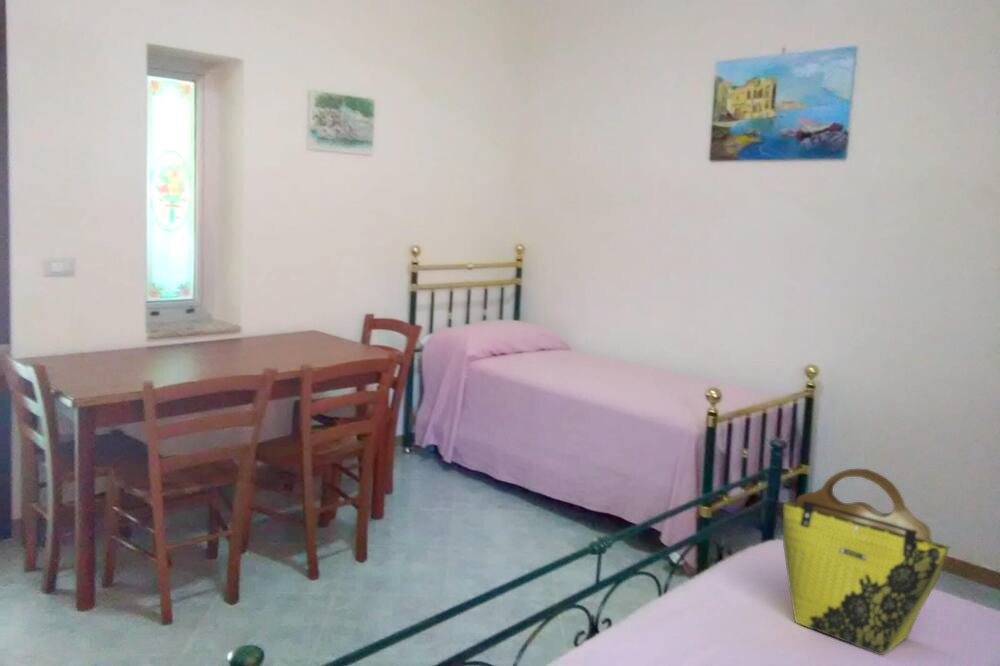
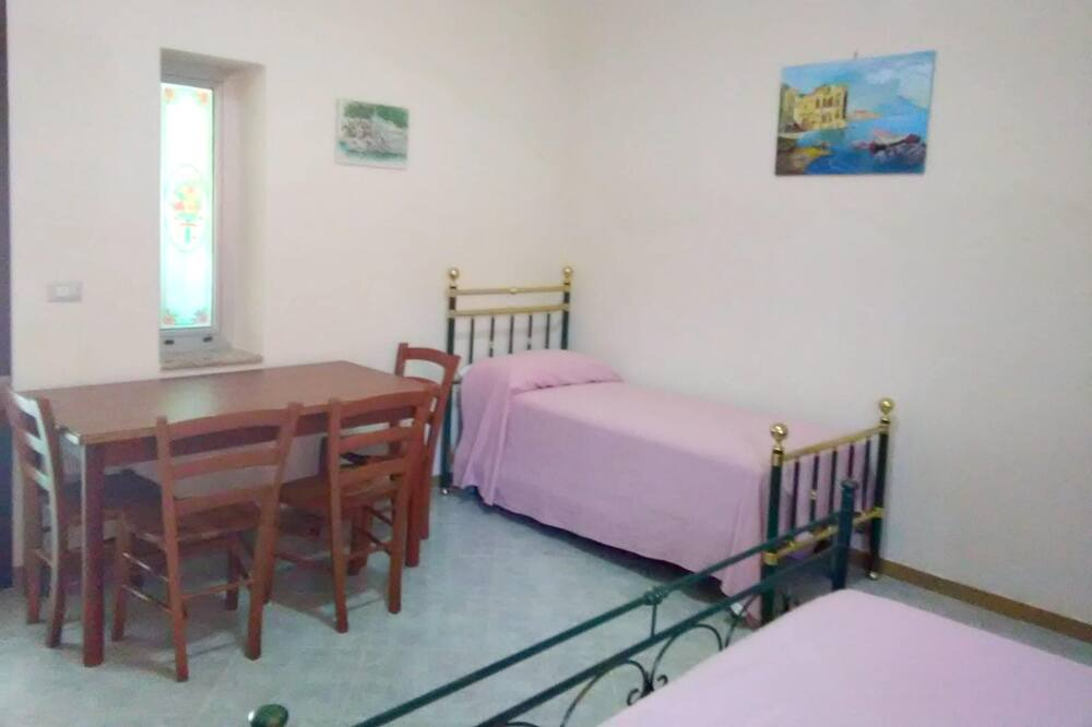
- tote bag [782,468,951,656]
